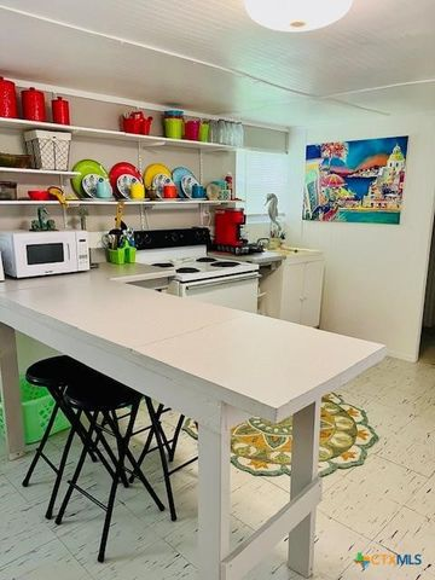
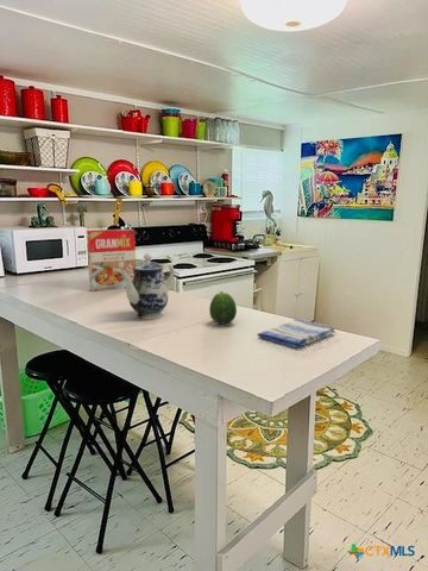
+ fruit [208,290,238,325]
+ dish towel [256,318,336,350]
+ cereal box [86,228,137,293]
+ teapot [119,252,175,320]
